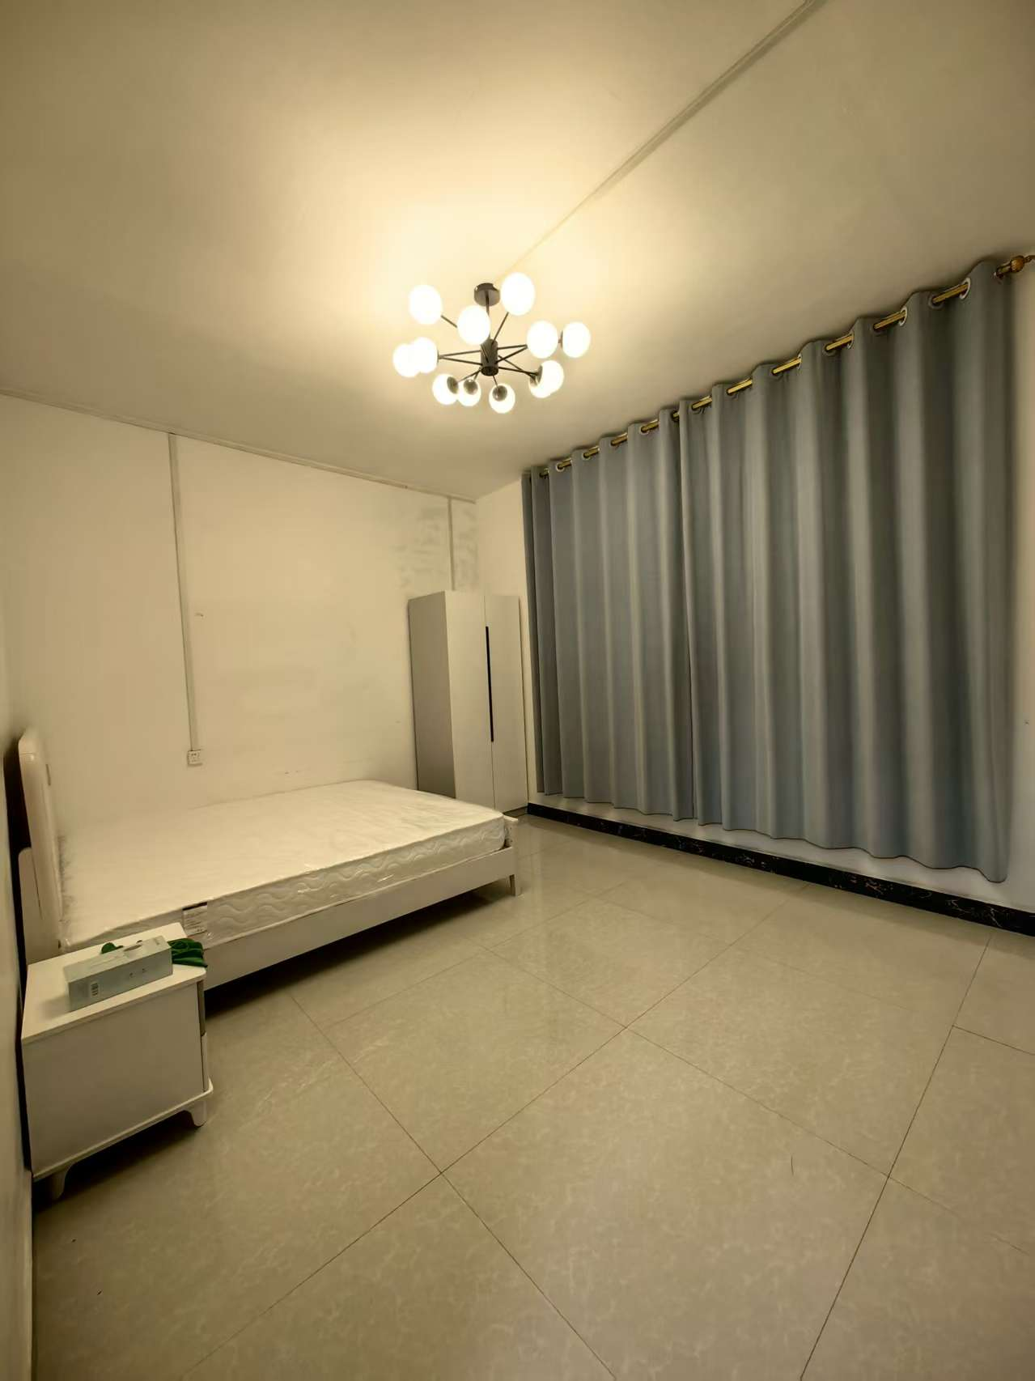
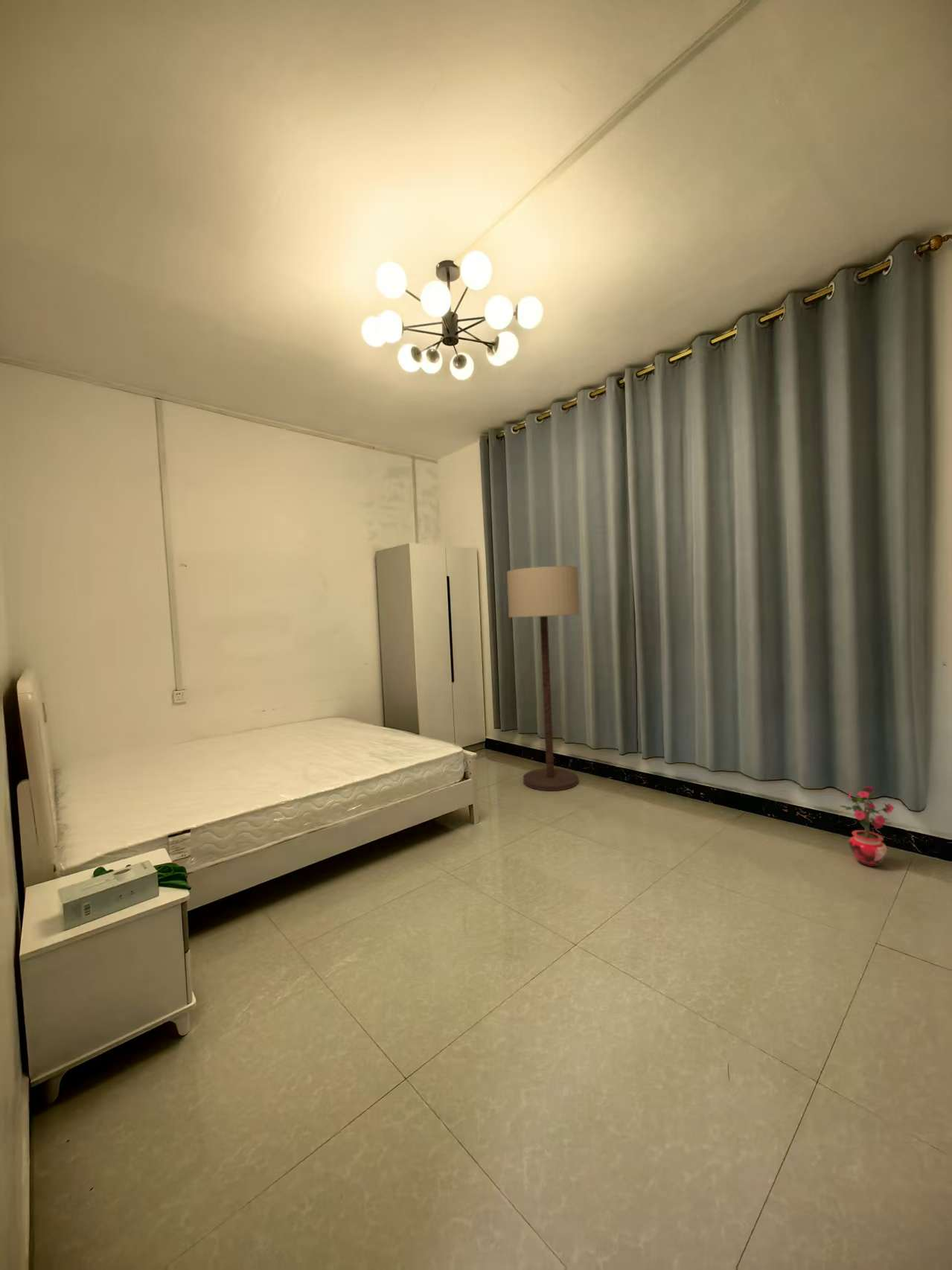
+ potted plant [838,785,895,867]
+ floor lamp [506,565,581,791]
